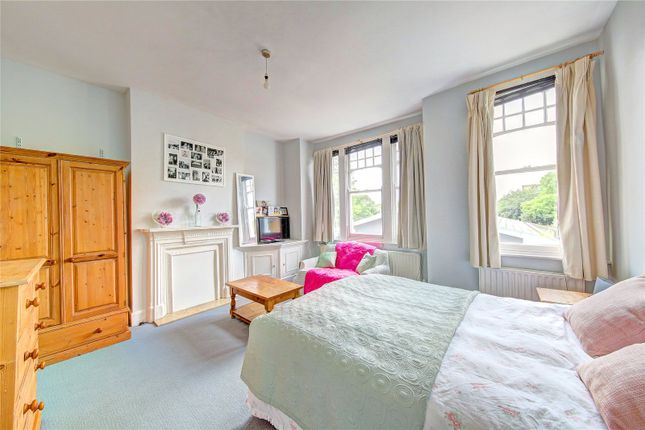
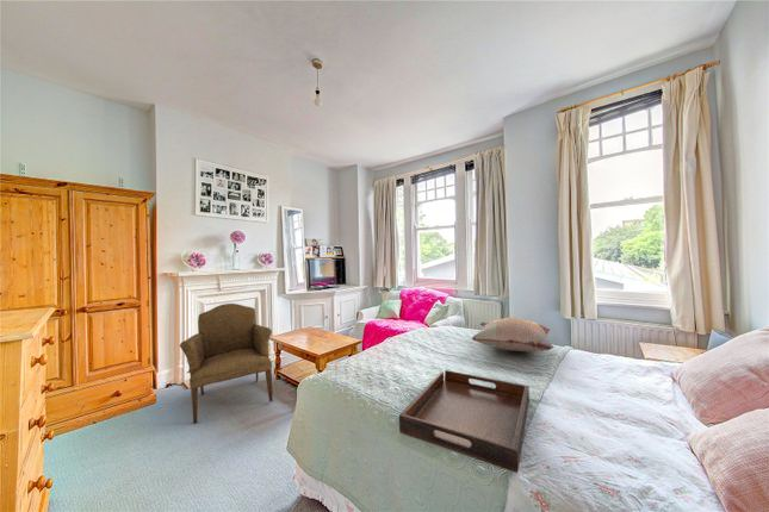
+ armchair [179,302,274,425]
+ serving tray [398,369,531,474]
+ decorative pillow [471,316,554,352]
